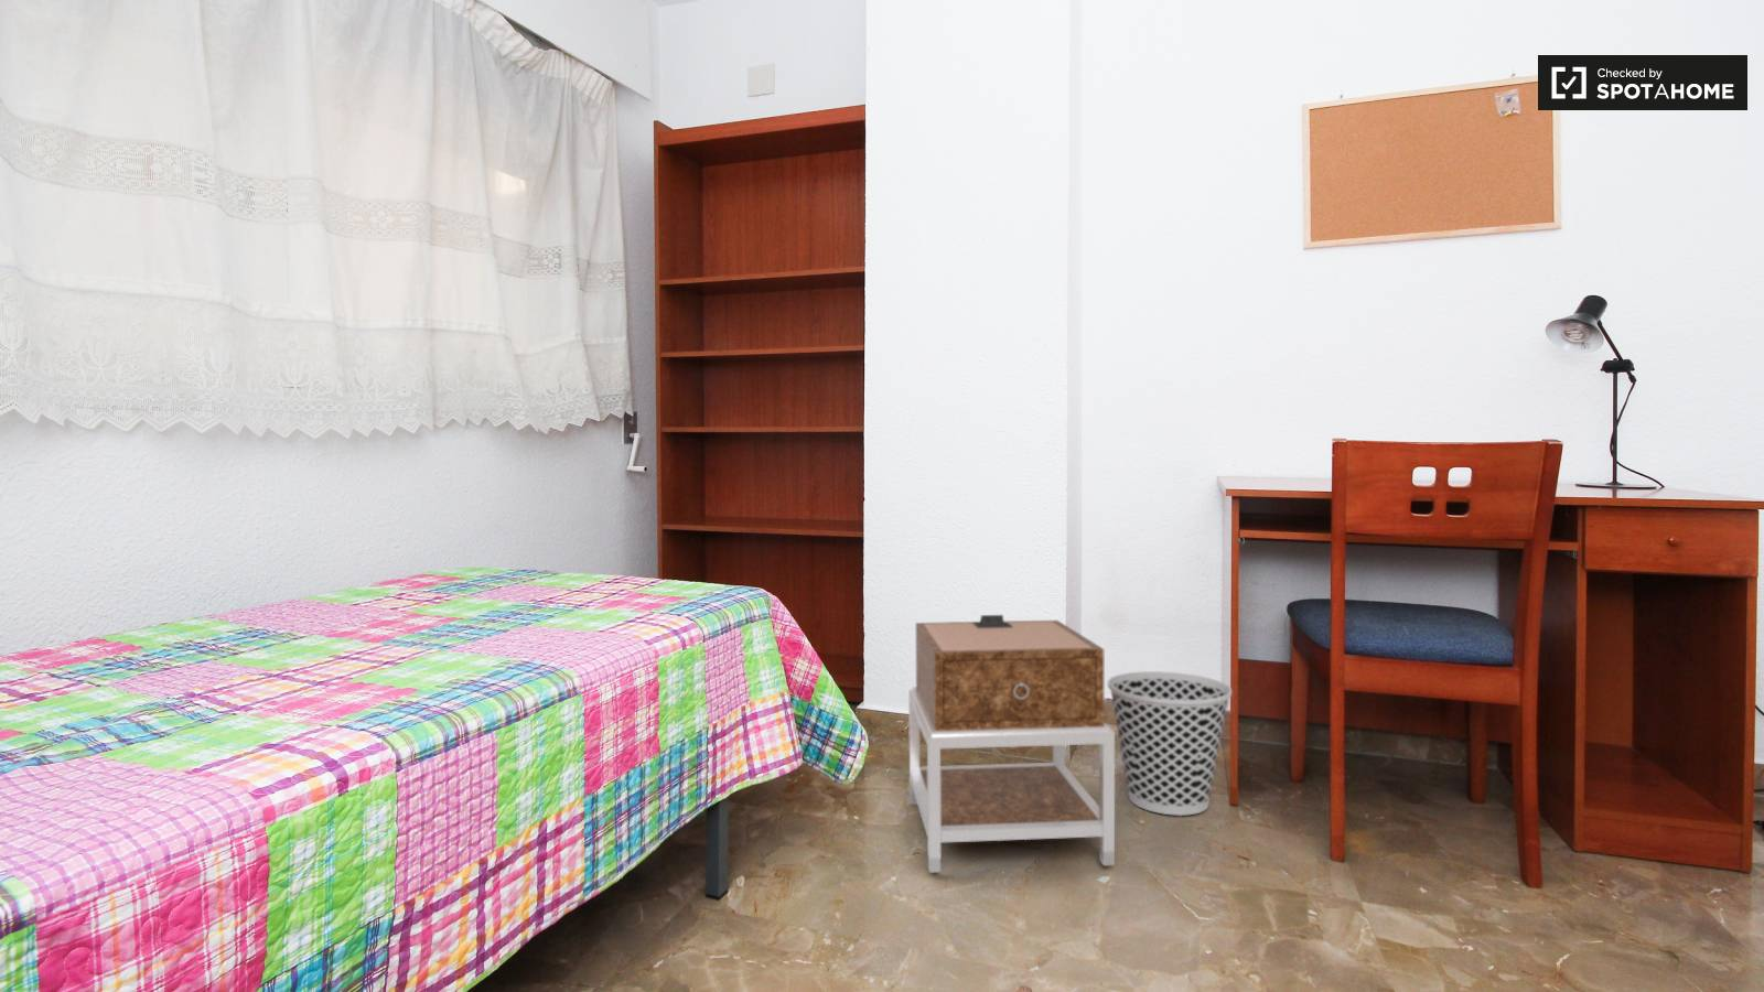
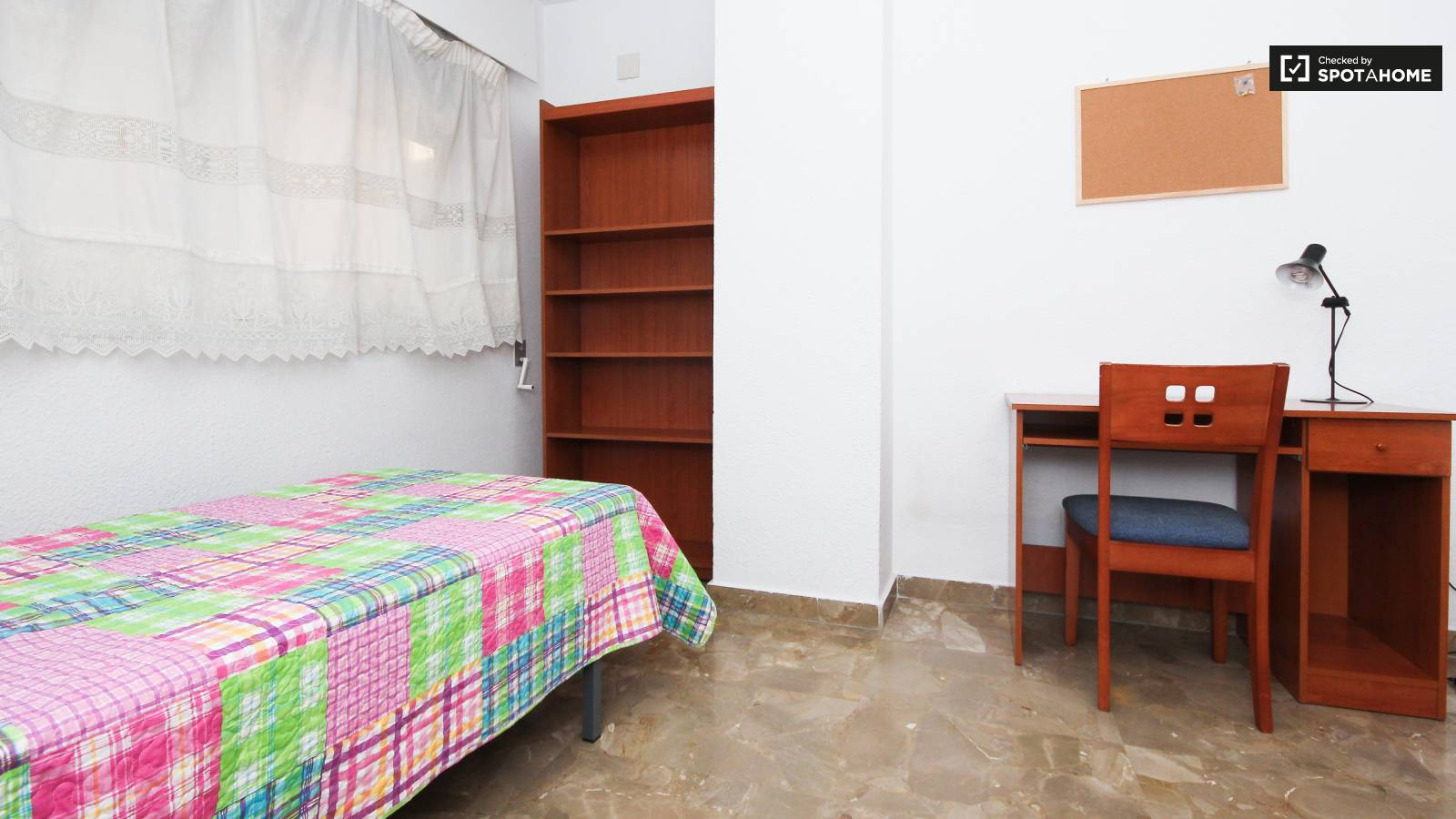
- nightstand [907,614,1116,875]
- wastebasket [1107,670,1232,816]
